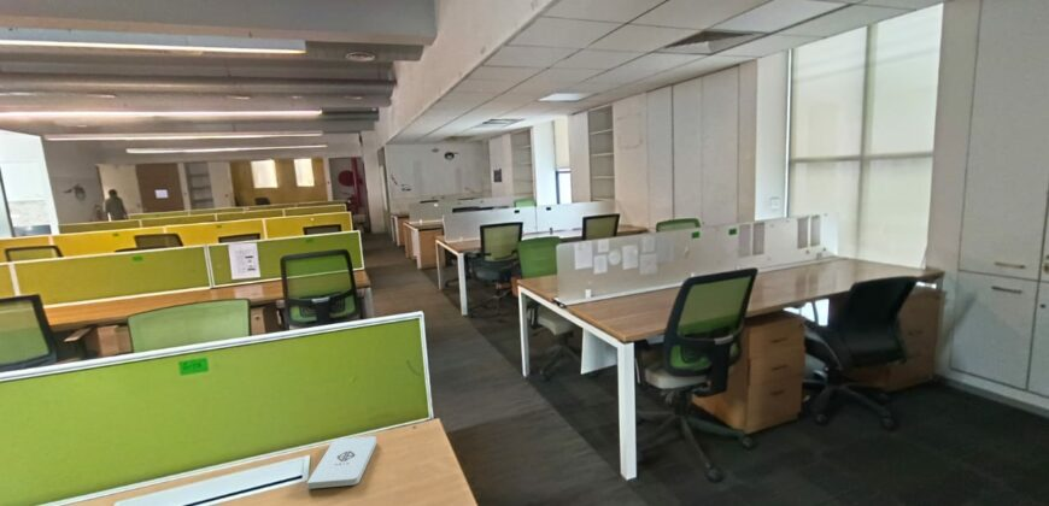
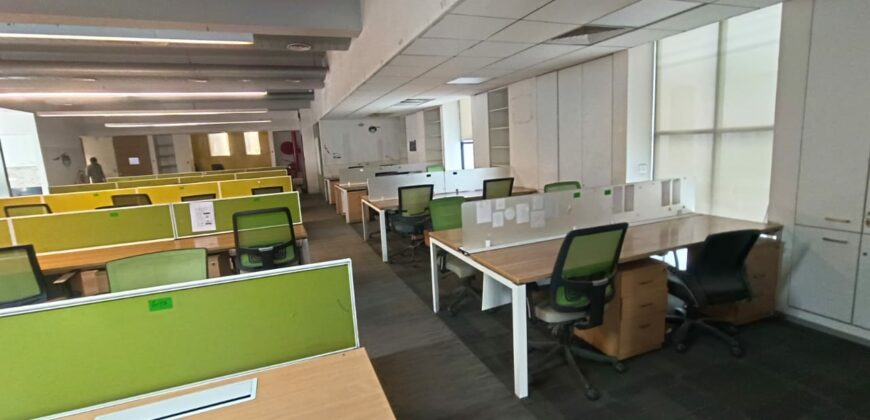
- notepad [306,435,377,490]
